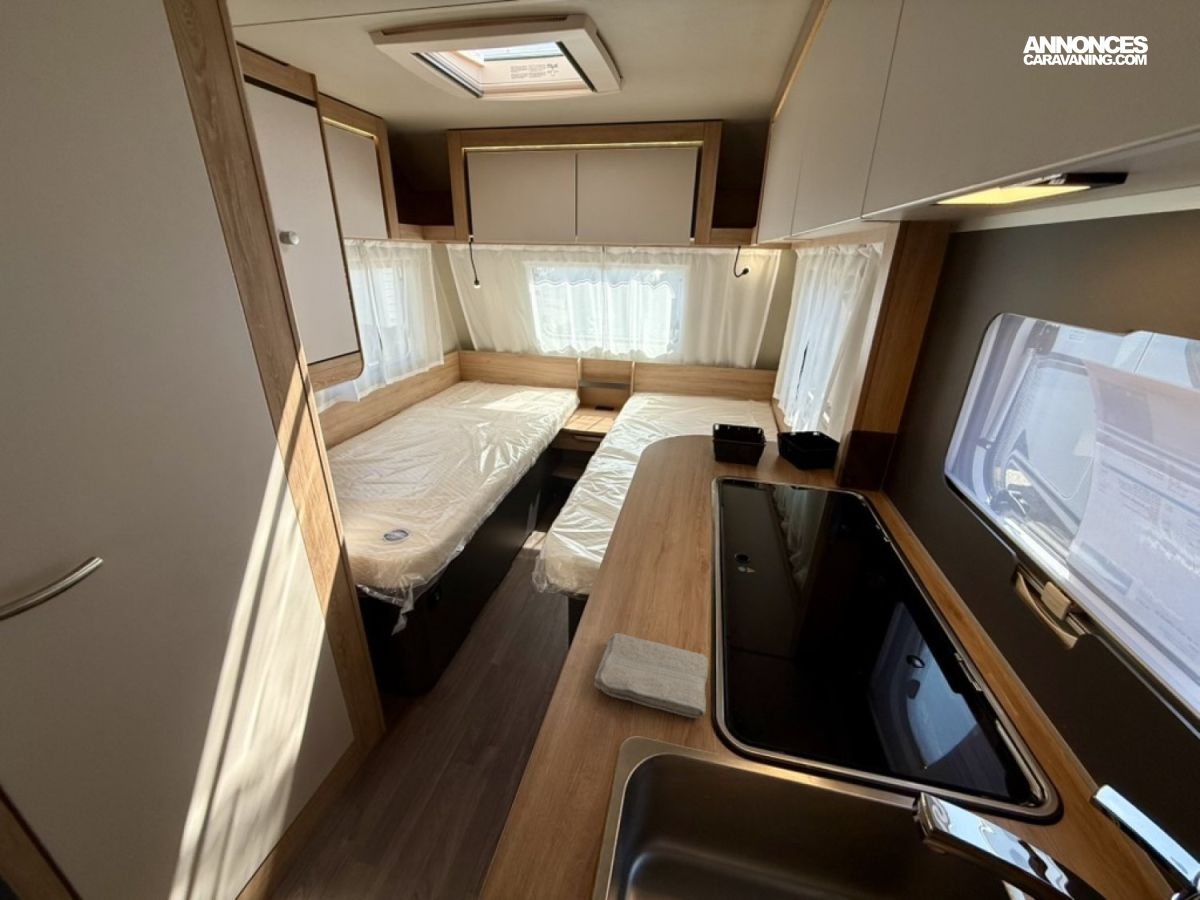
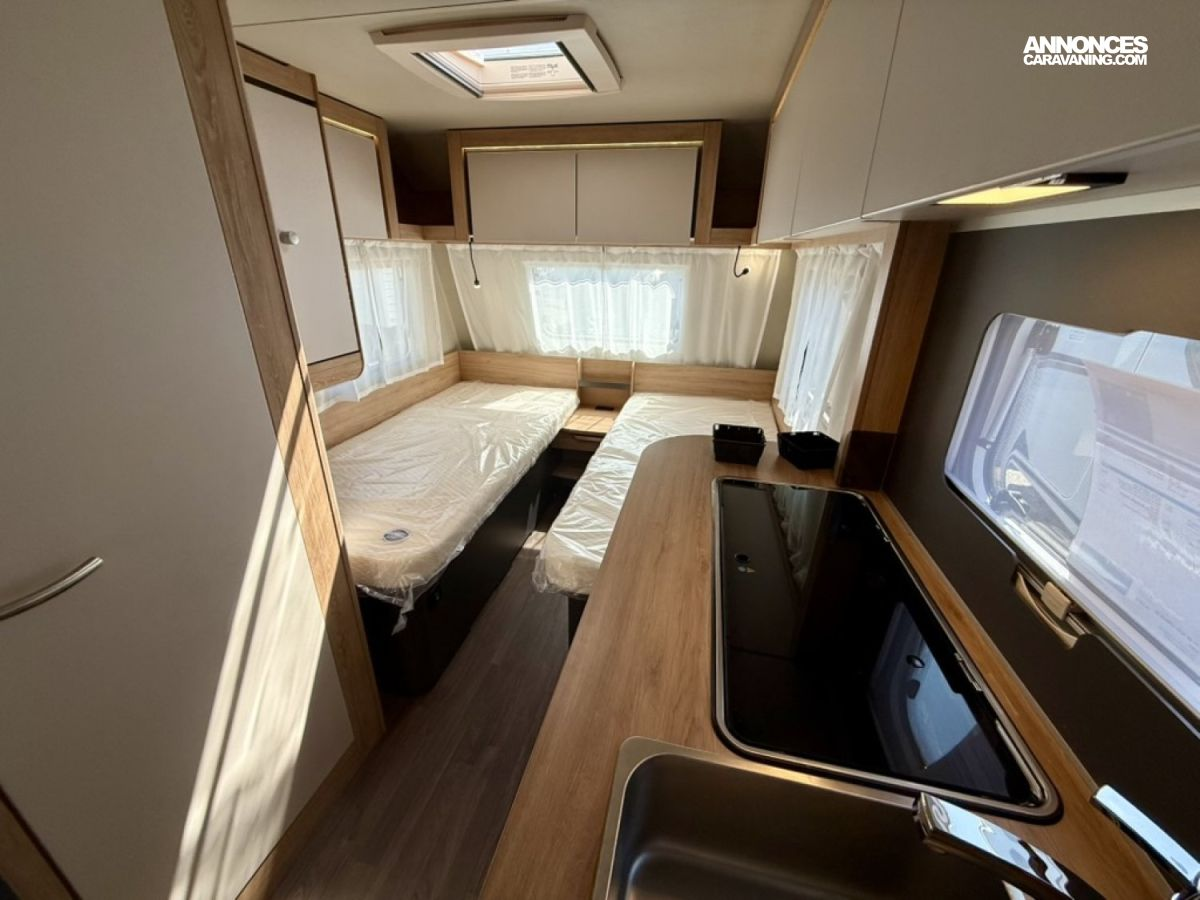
- washcloth [593,632,710,719]
